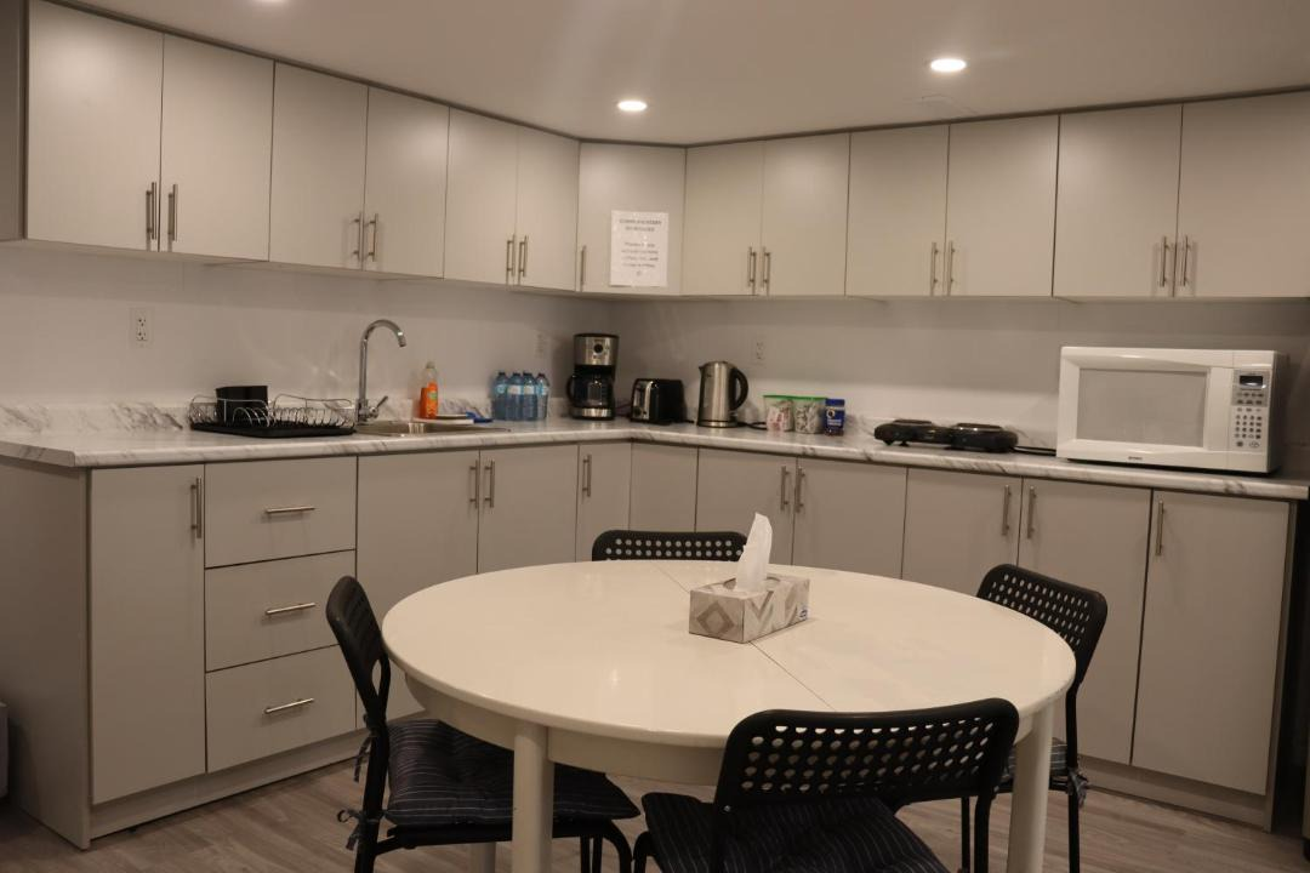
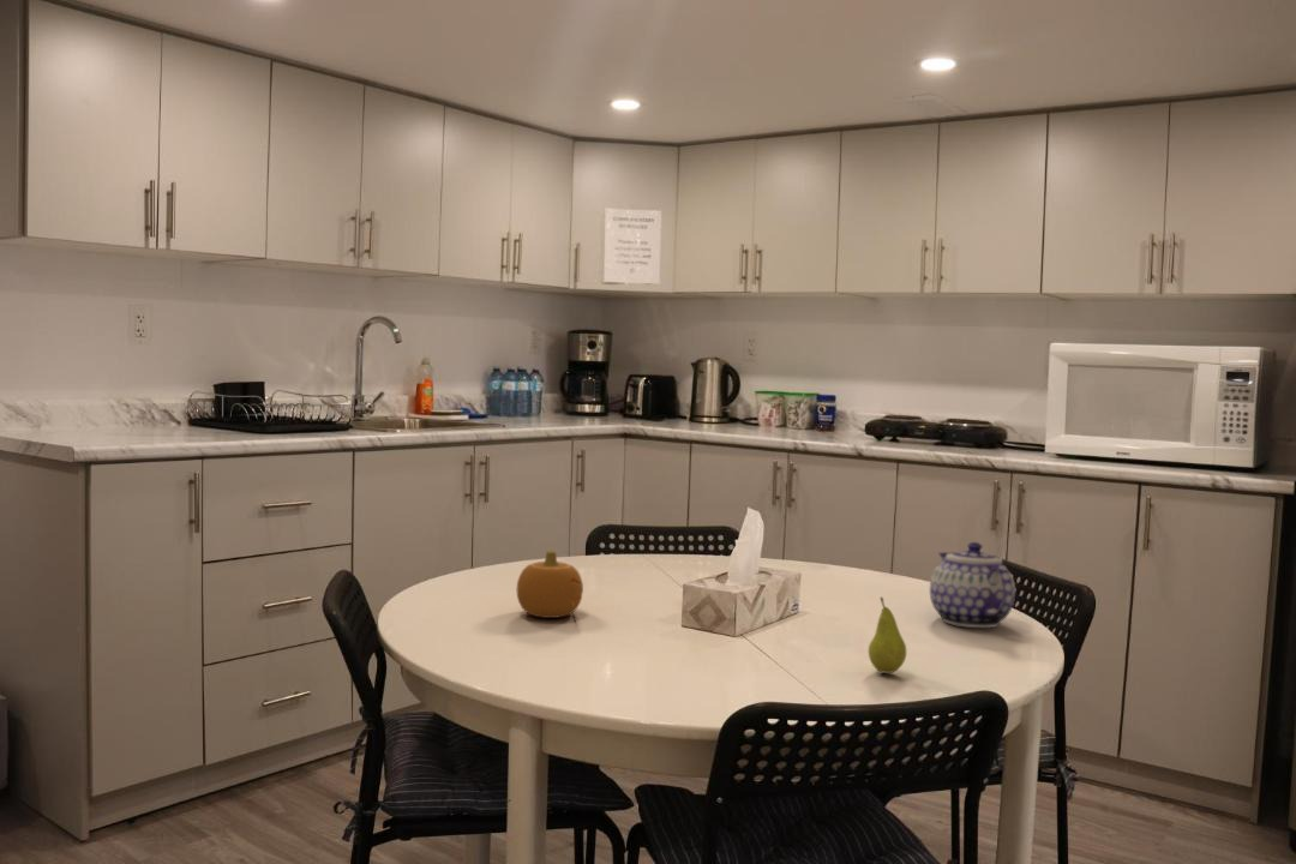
+ teapot [929,541,1016,629]
+ fruit [516,548,584,619]
+ fruit [868,595,907,674]
